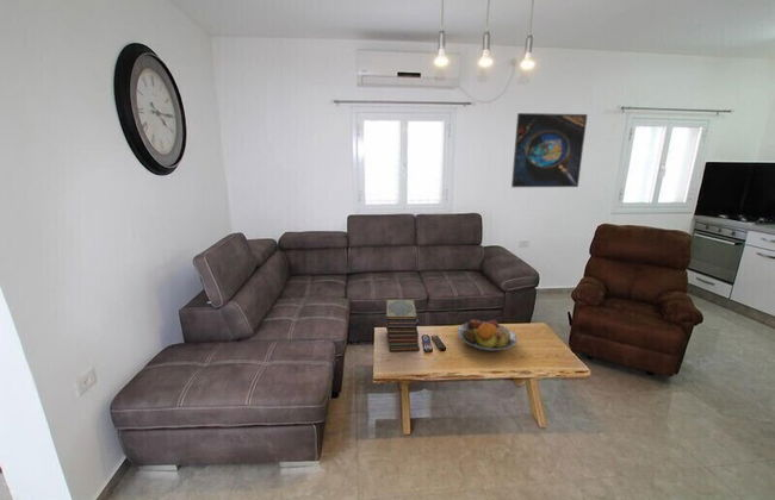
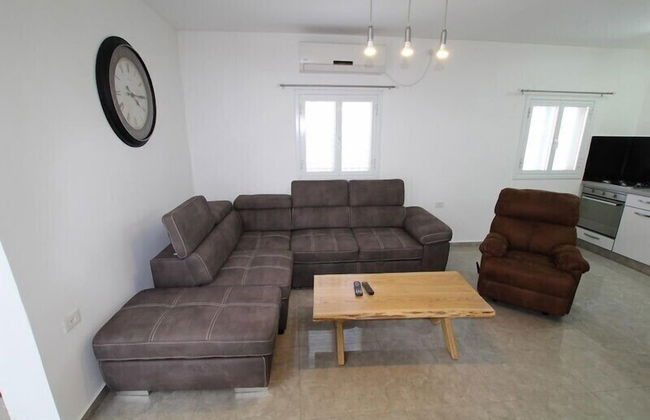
- fruit bowl [455,317,519,351]
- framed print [510,112,589,188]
- book stack [385,299,421,354]
